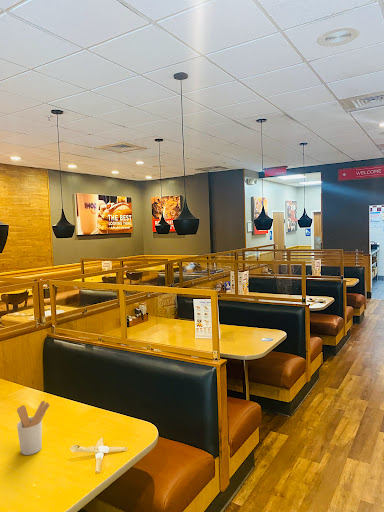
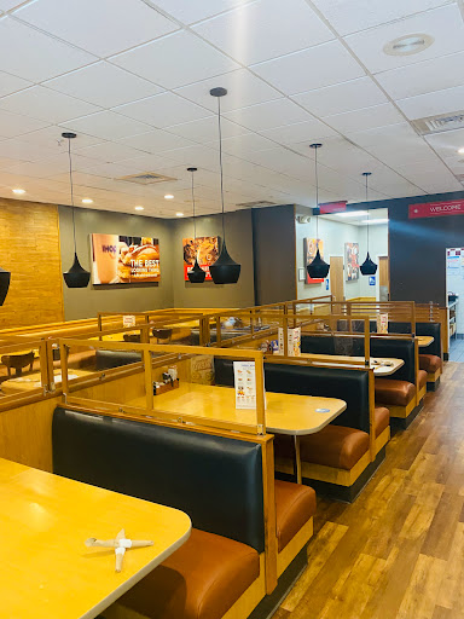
- utensil holder [16,400,51,456]
